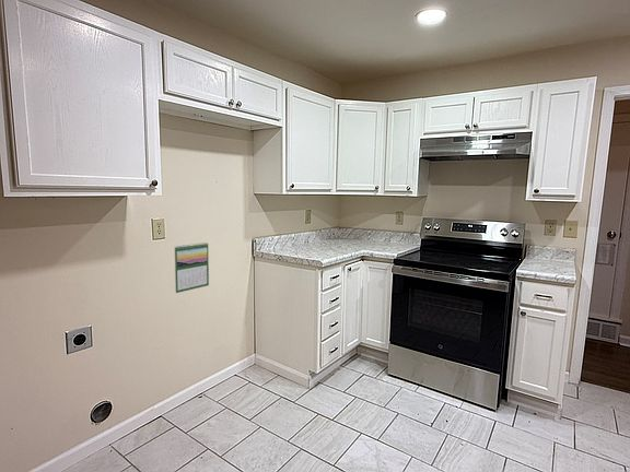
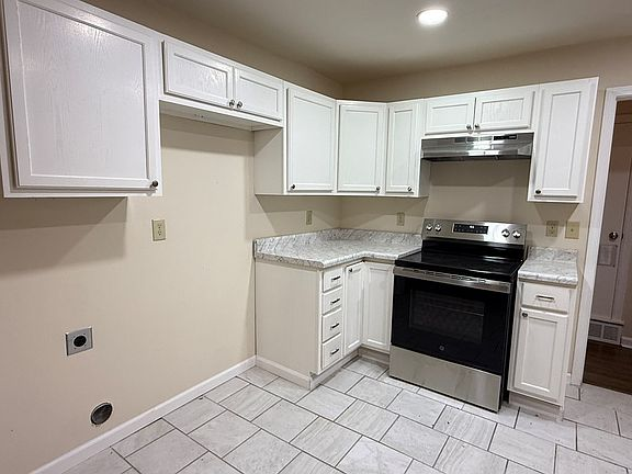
- calendar [174,241,210,294]
